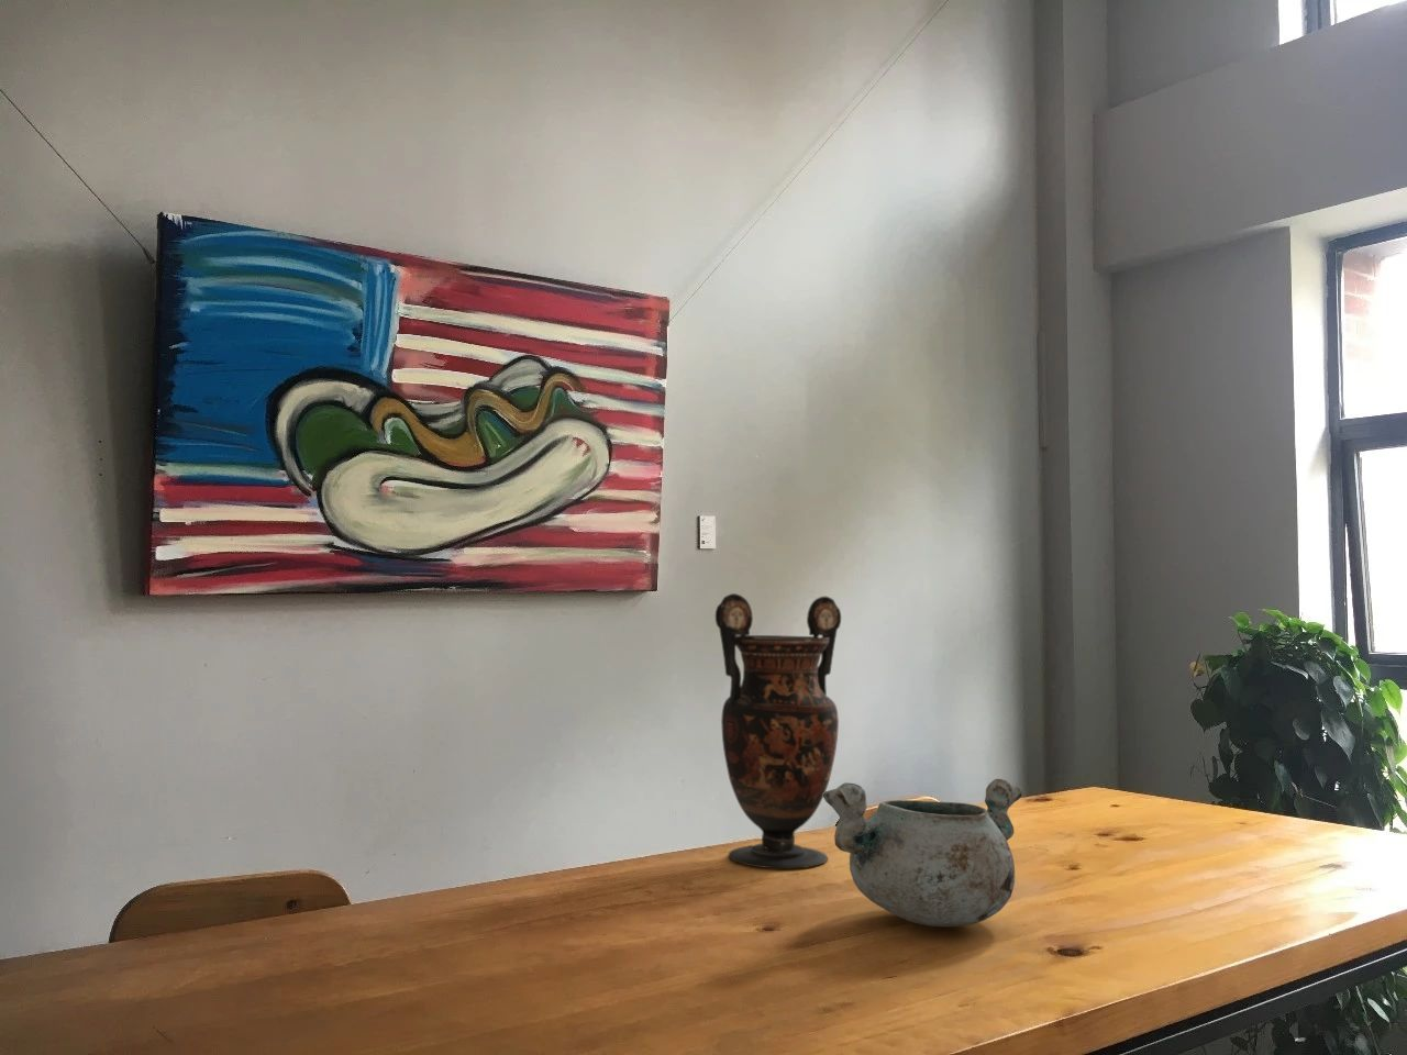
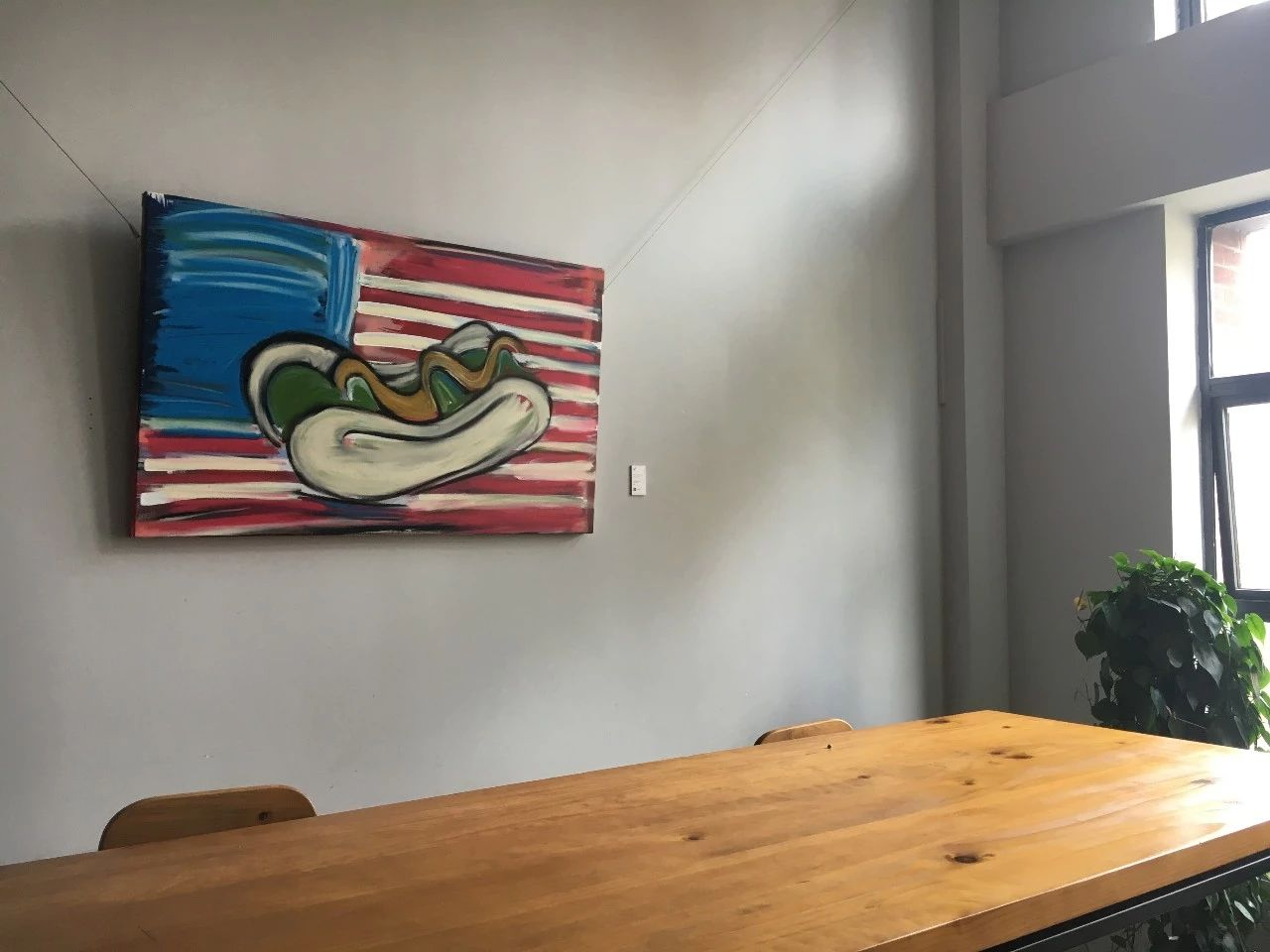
- vase [715,593,842,869]
- decorative bowl [823,778,1024,928]
